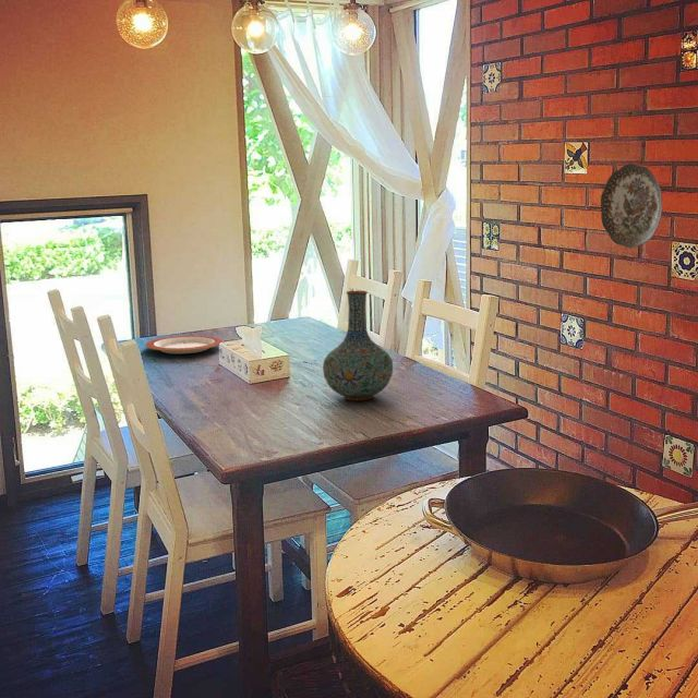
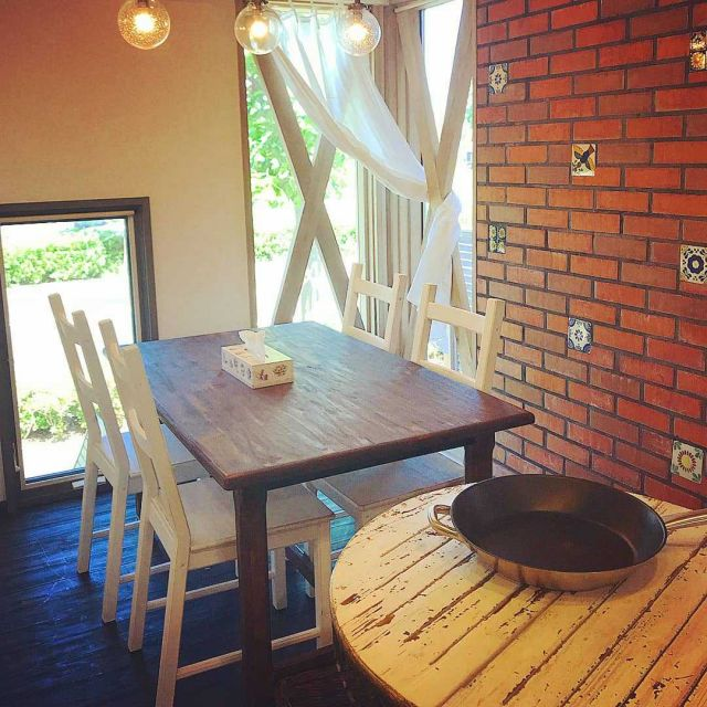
- vase [322,289,394,401]
- plate [144,334,225,354]
- decorative plate [600,163,663,249]
